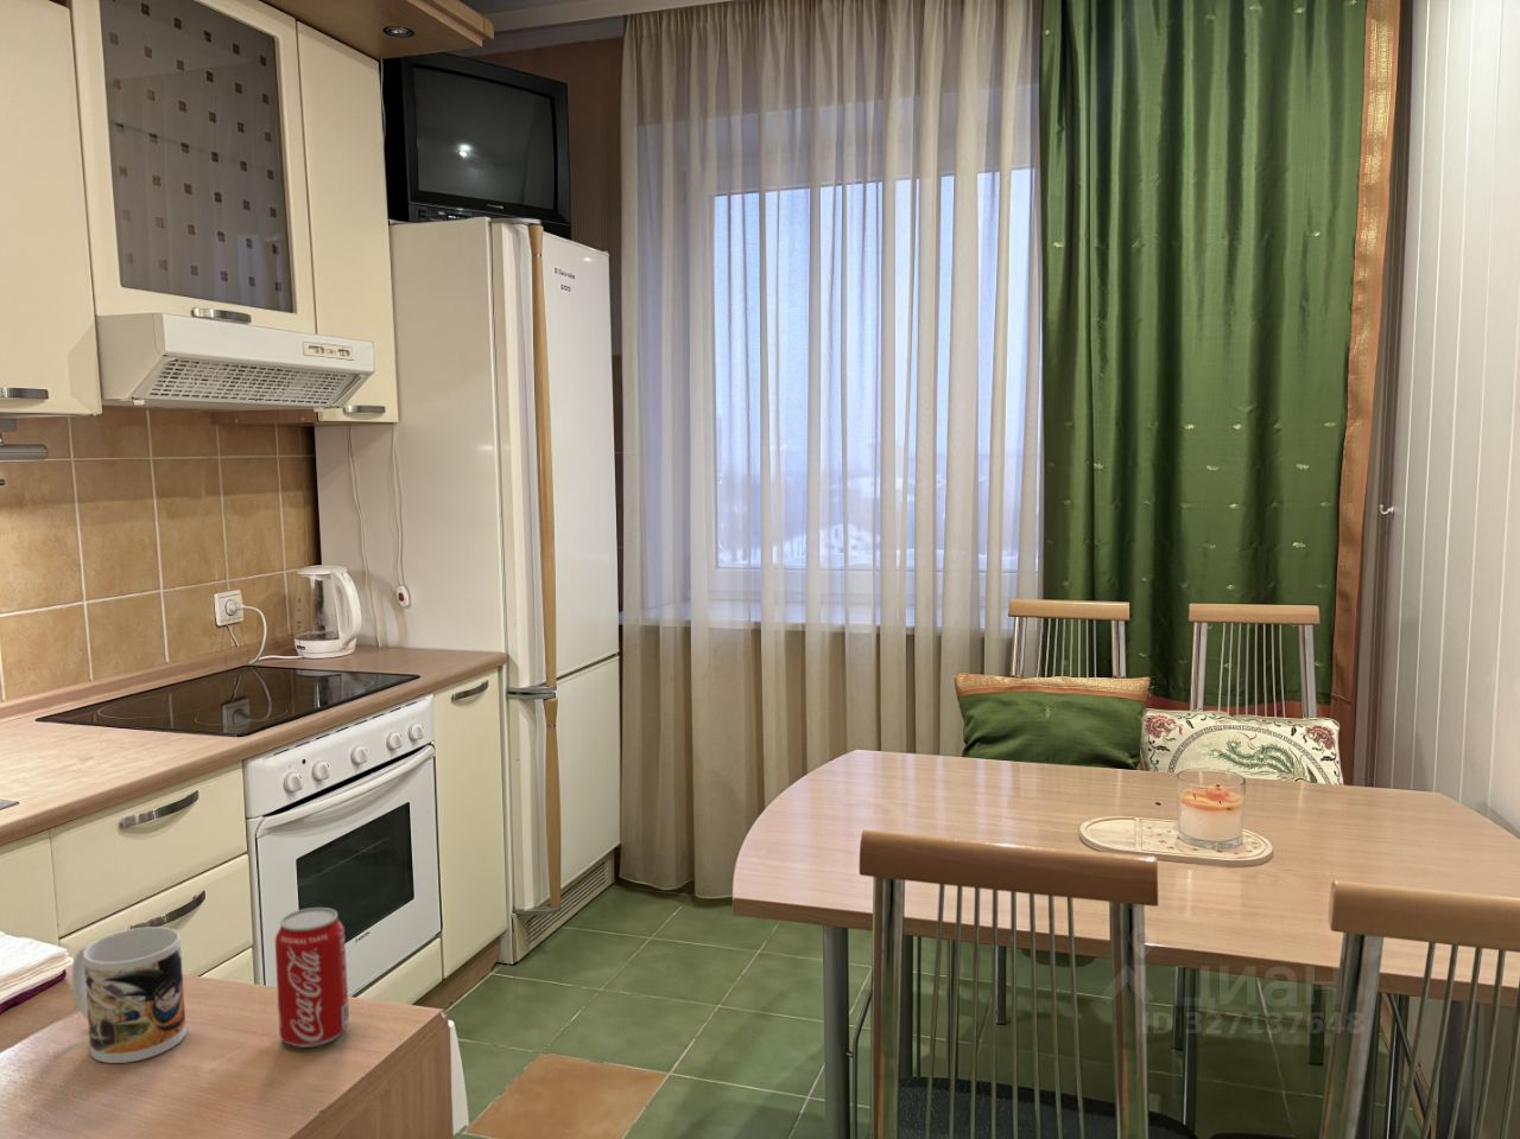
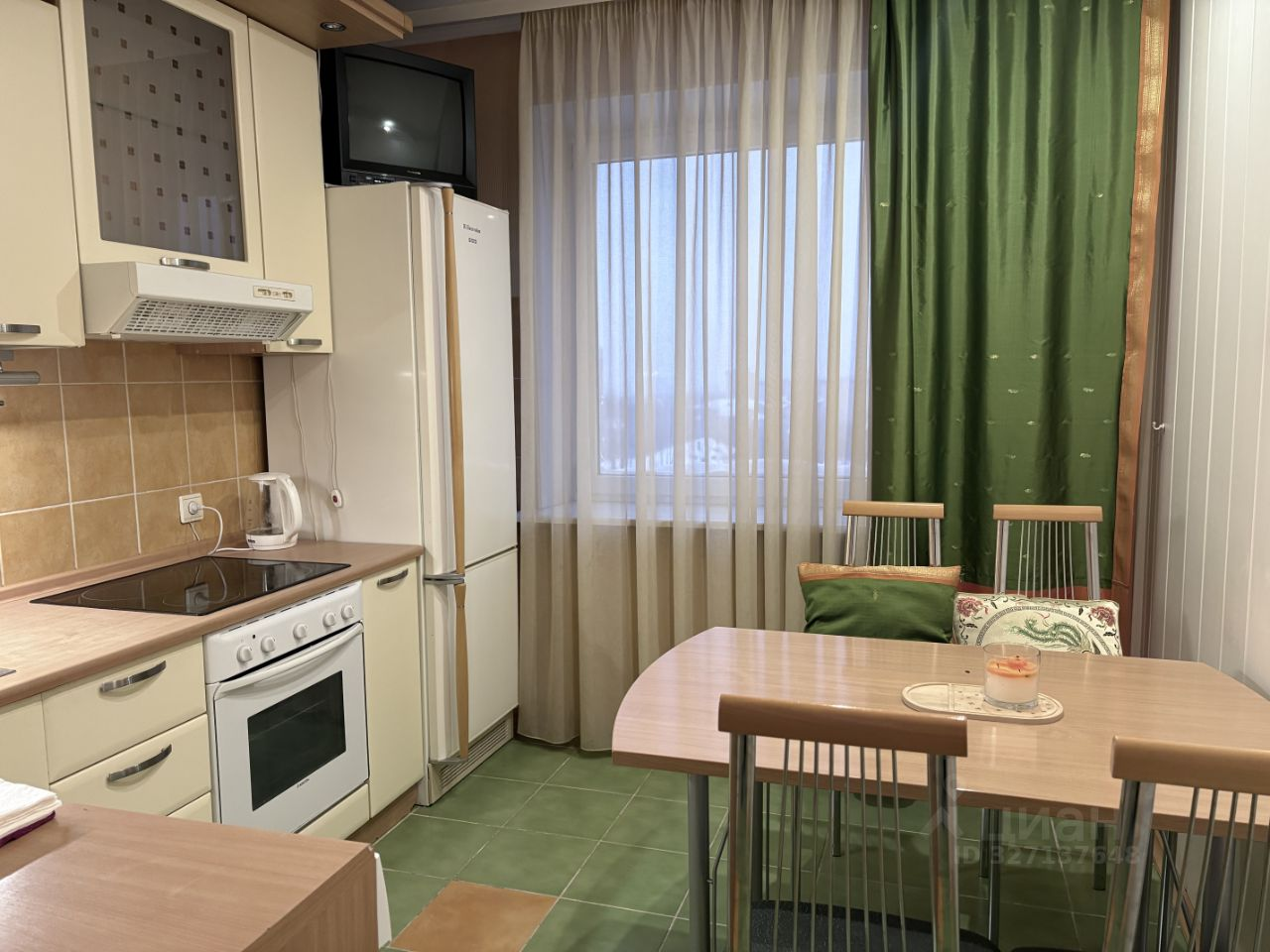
- mug [72,925,188,1065]
- beverage can [274,907,351,1049]
